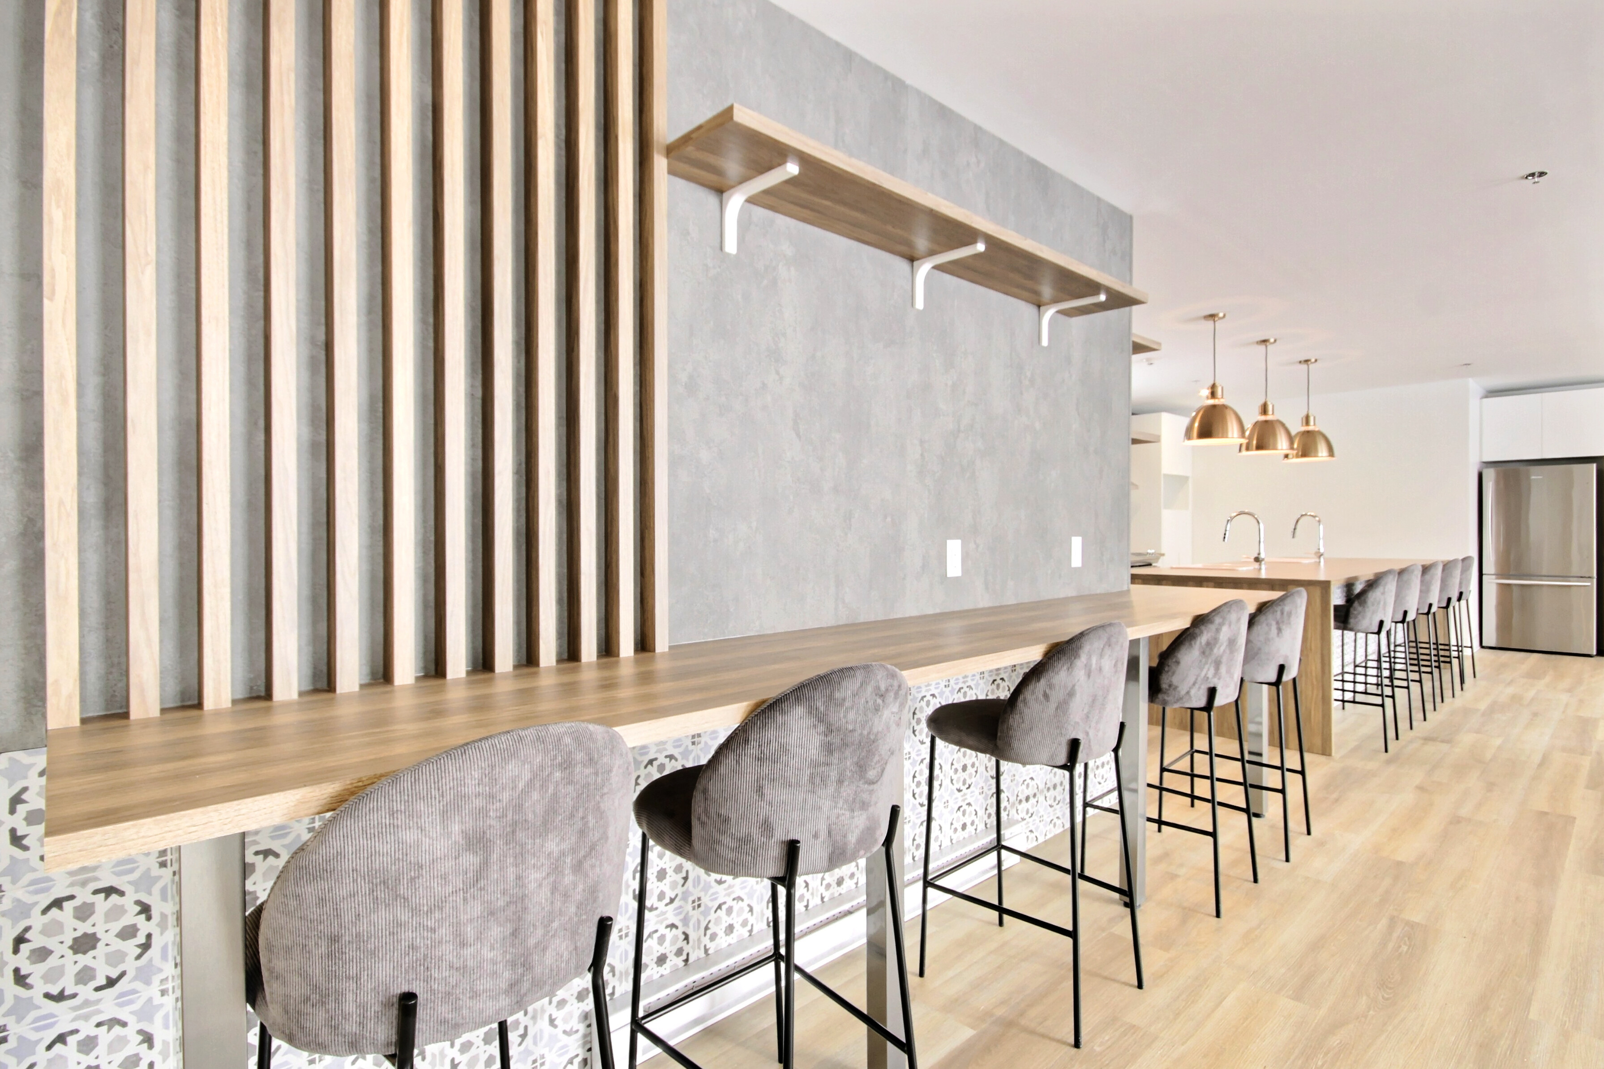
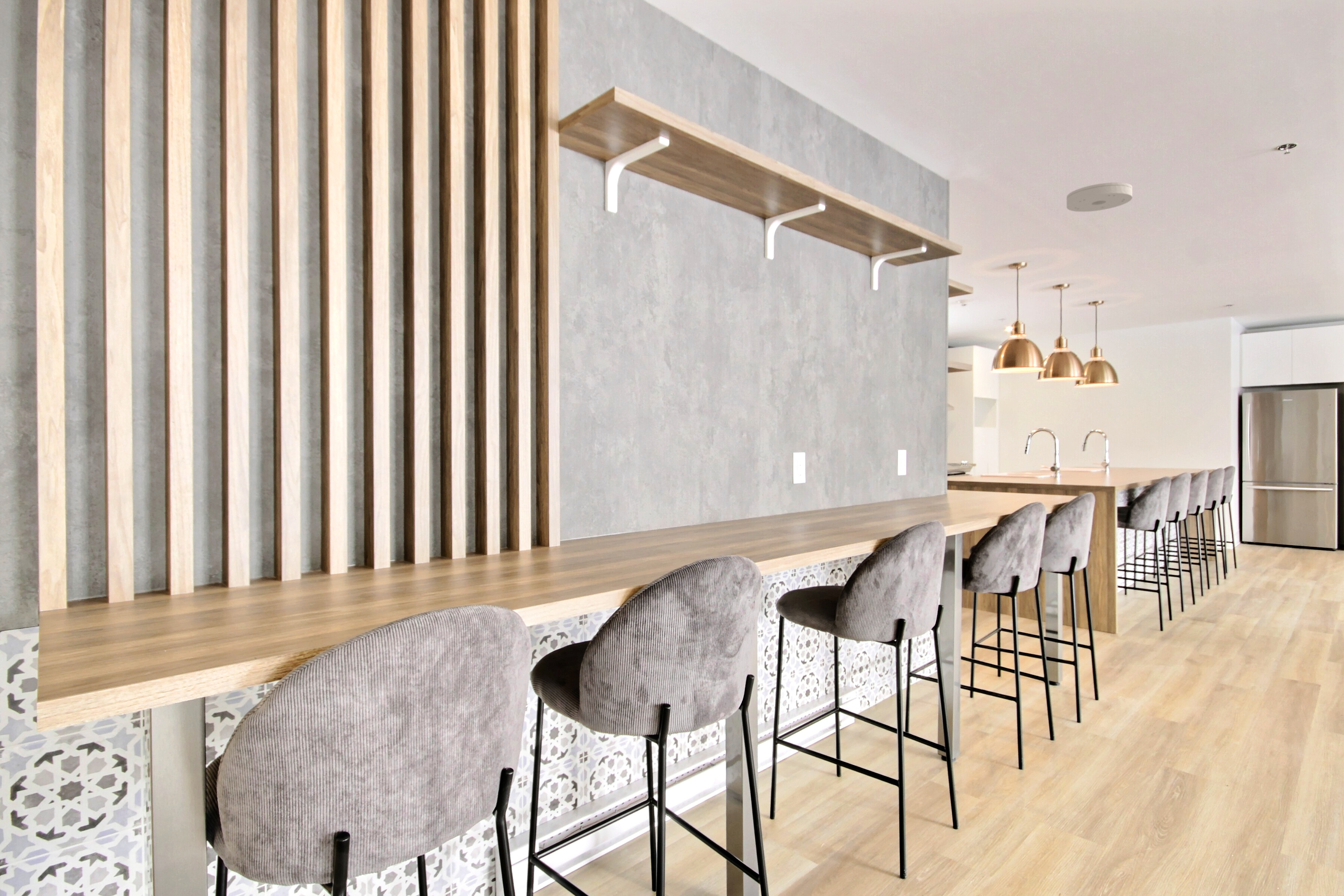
+ smoke detector [1066,182,1133,212]
